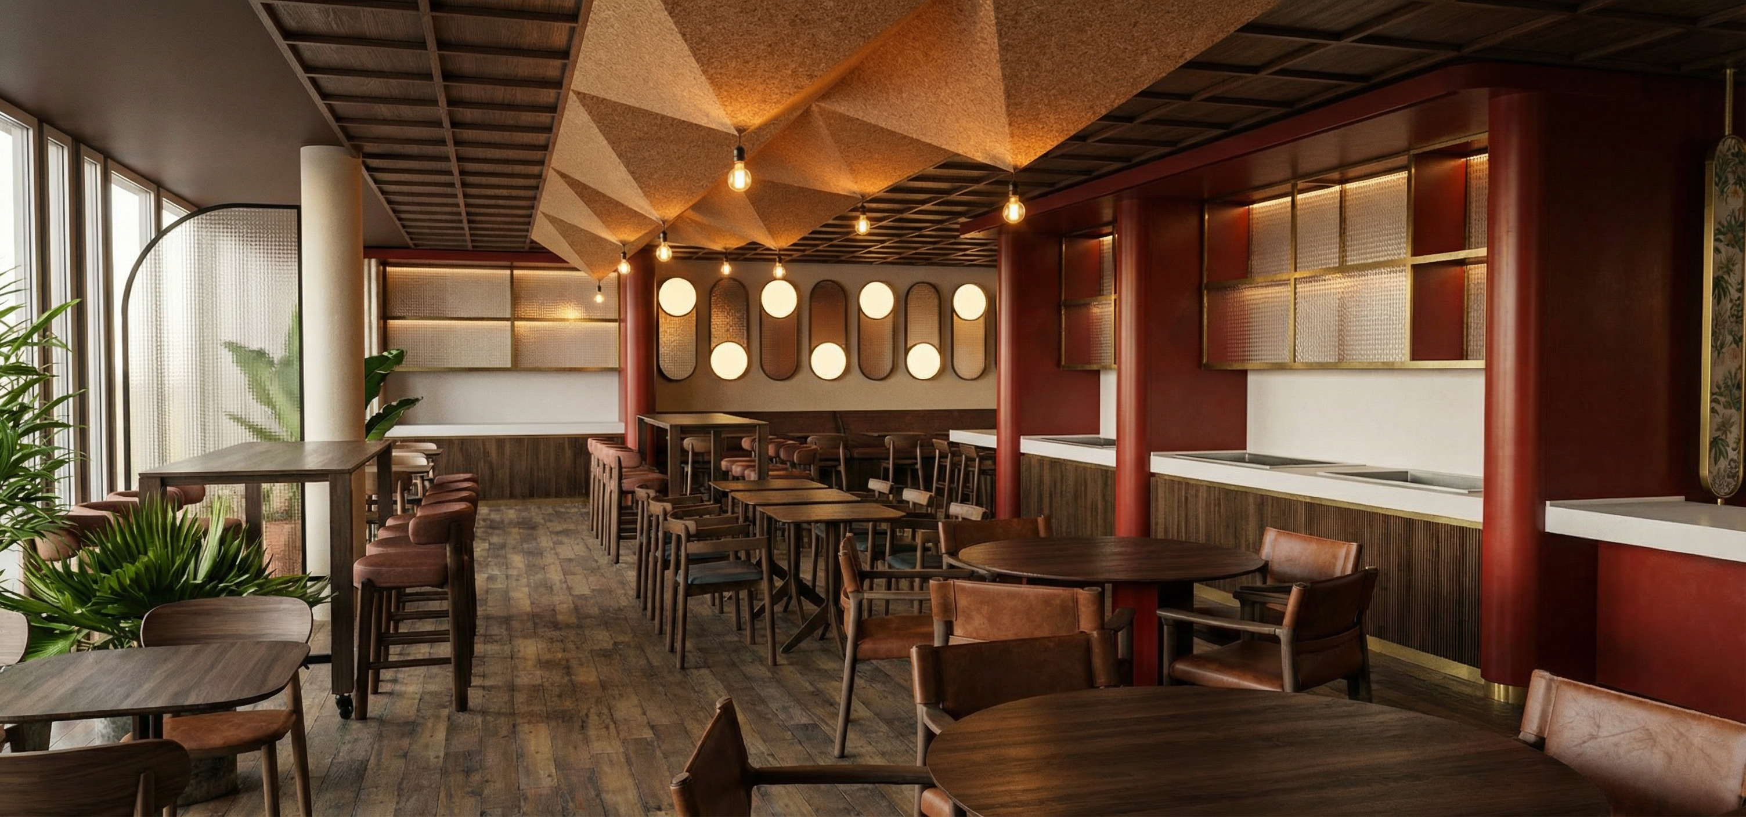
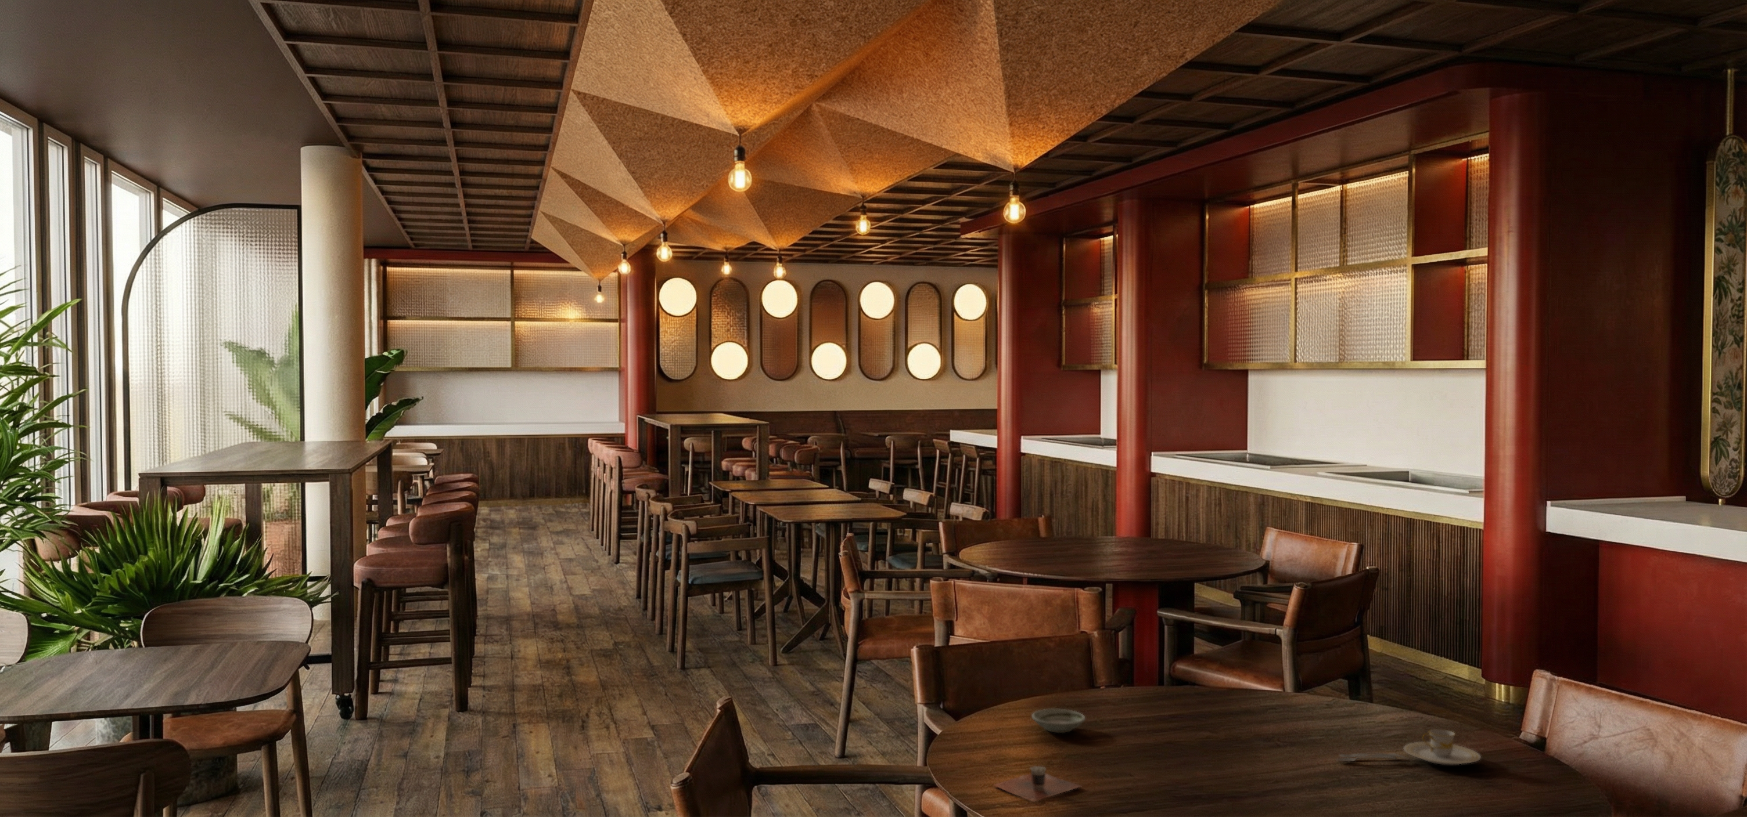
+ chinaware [1335,728,1482,766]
+ saucer [1031,708,1086,734]
+ cup [992,766,1083,803]
